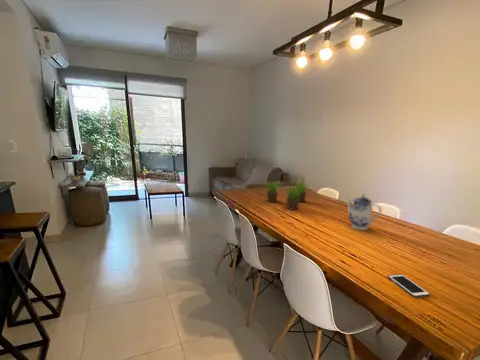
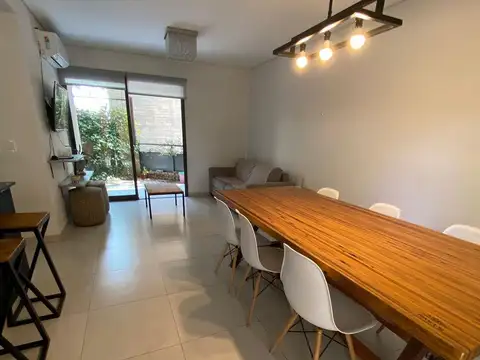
- teapot [345,192,383,231]
- plant [263,179,312,211]
- cell phone [387,273,431,299]
